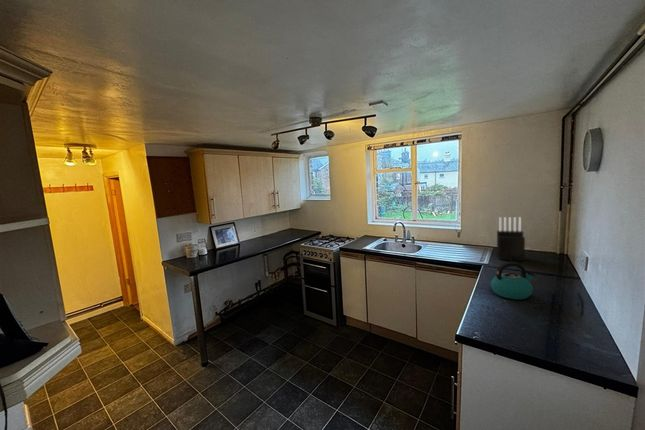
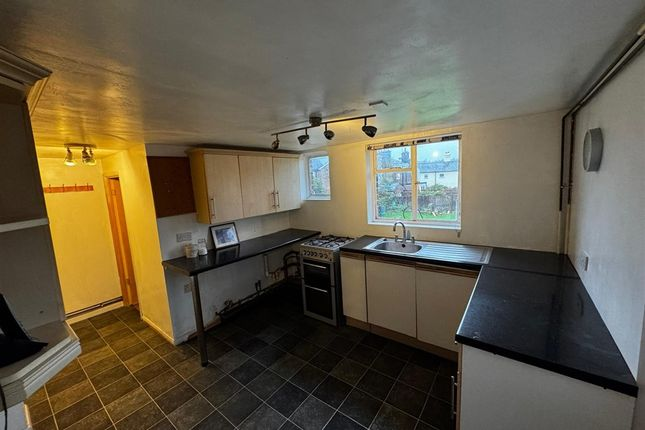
- kettle [490,261,535,300]
- knife block [496,216,526,262]
